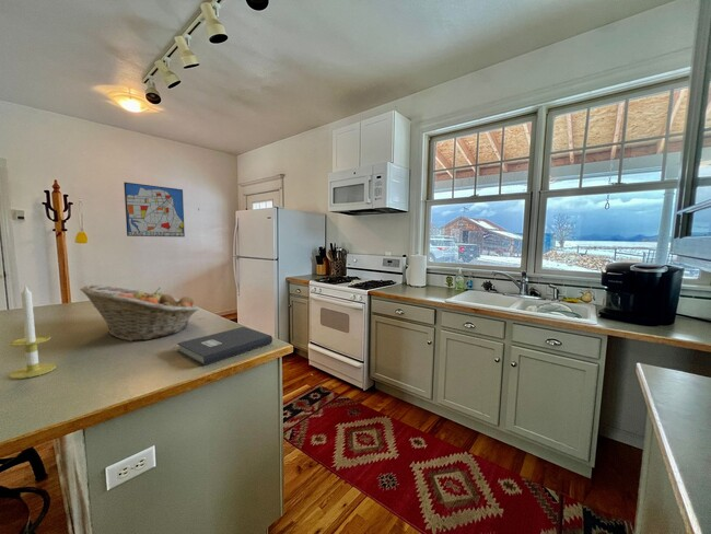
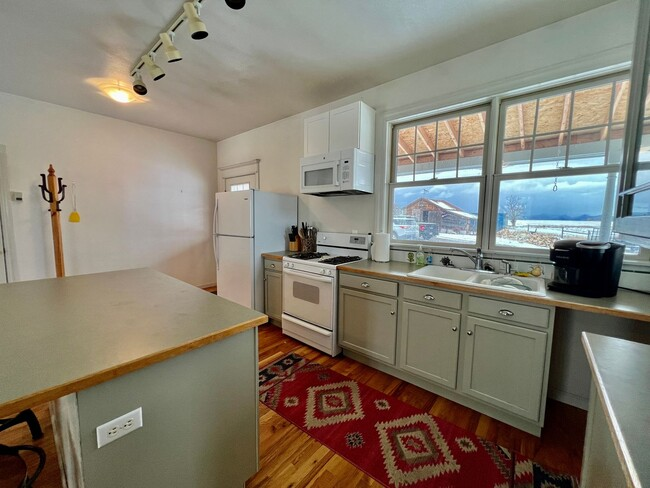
- fruit basket [79,283,199,343]
- candle [8,283,57,380]
- wall art [123,182,186,237]
- book [176,326,273,367]
